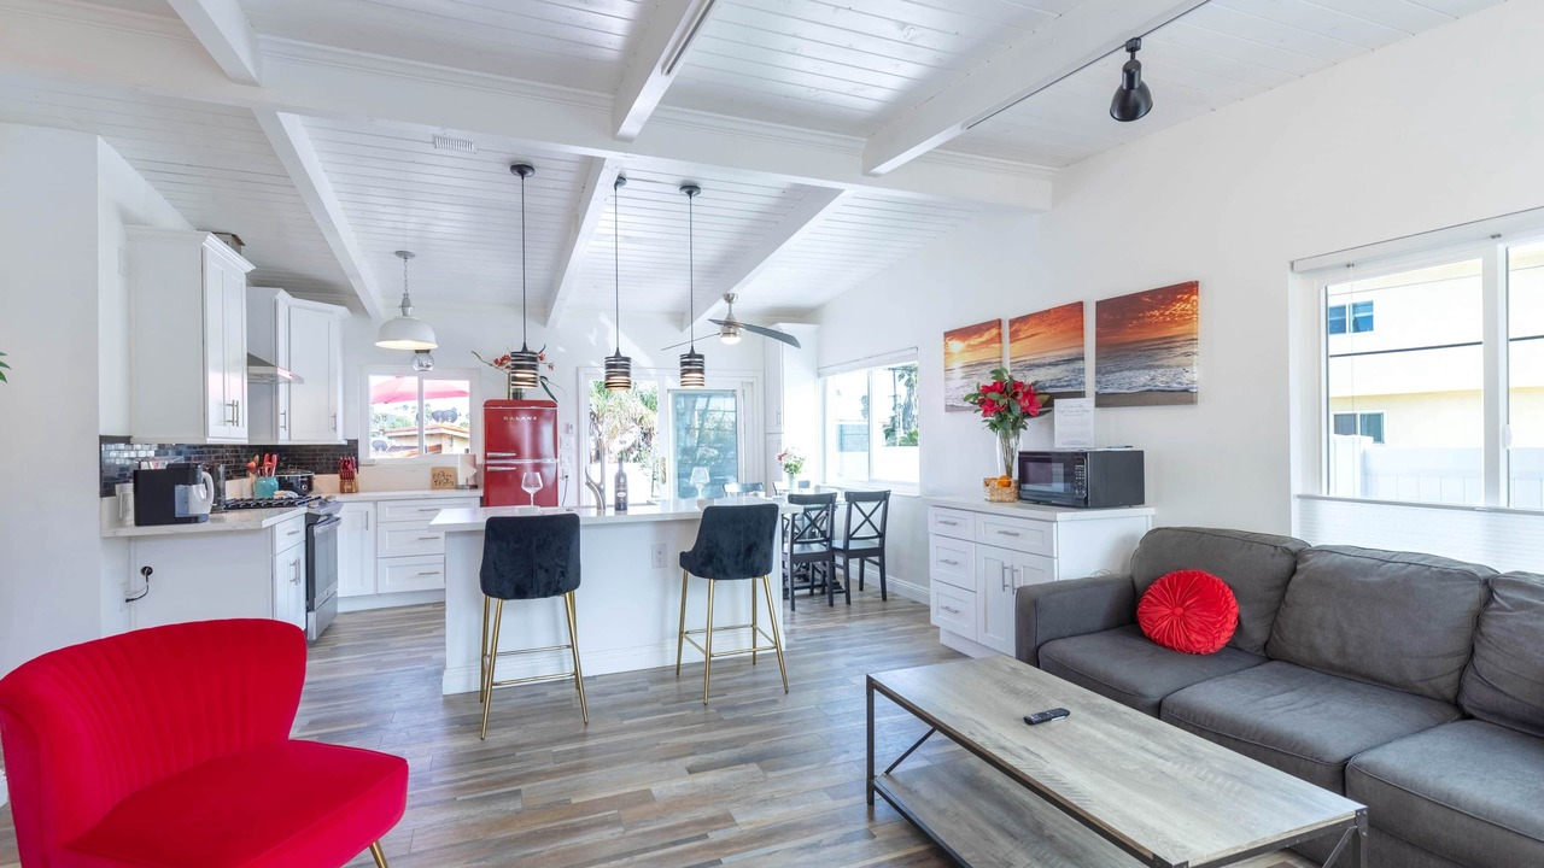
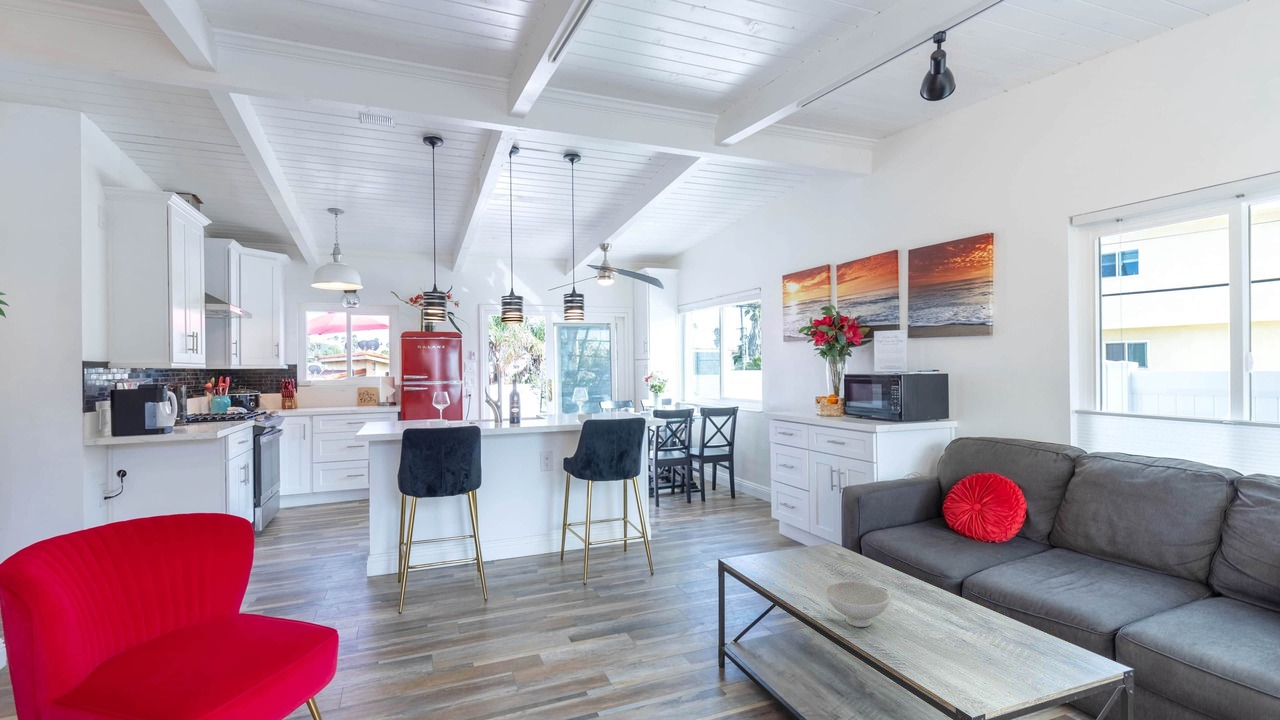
+ bowl [824,581,892,628]
